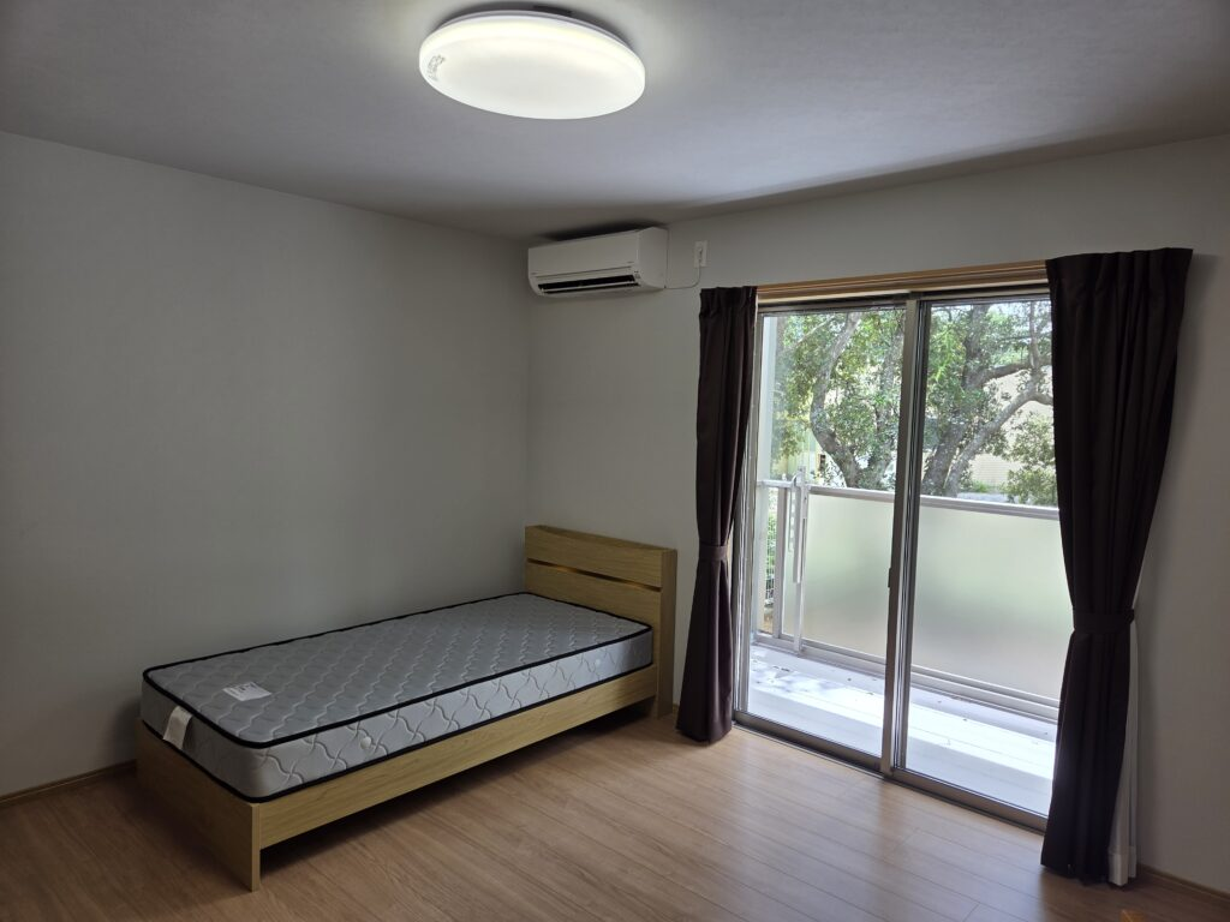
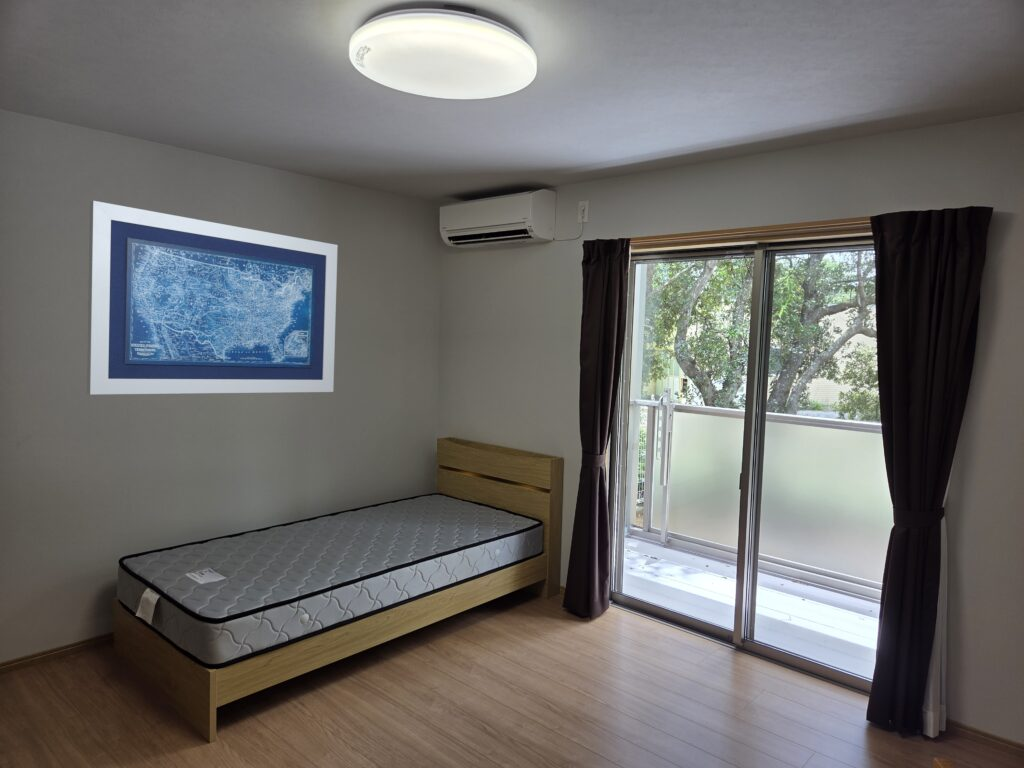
+ wall art [86,200,339,396]
